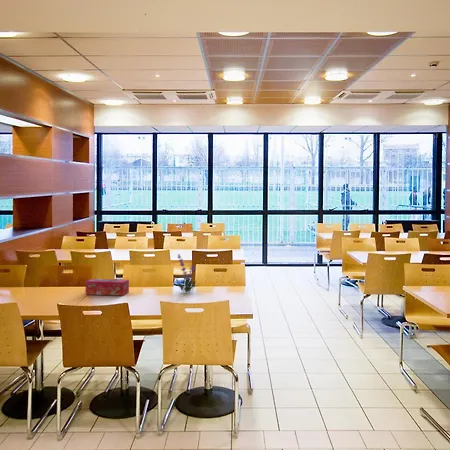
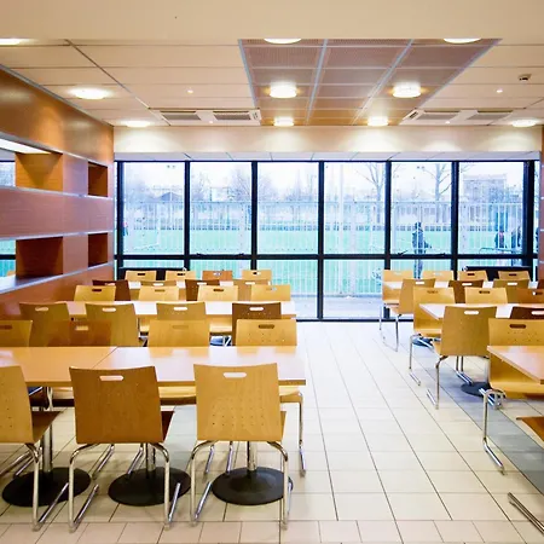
- tissue box [85,278,130,297]
- plant [172,253,200,294]
